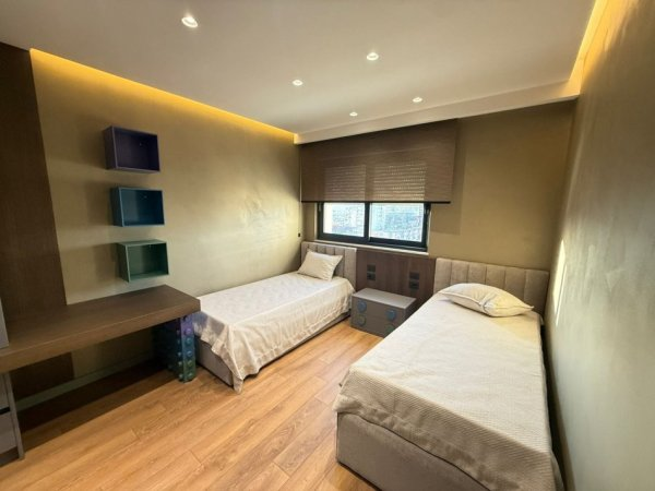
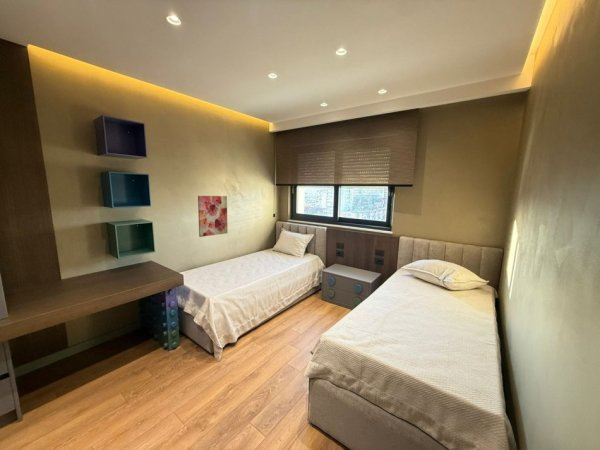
+ wall art [197,195,229,238]
